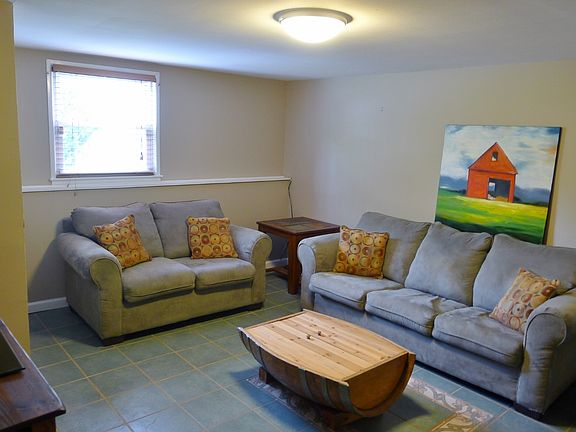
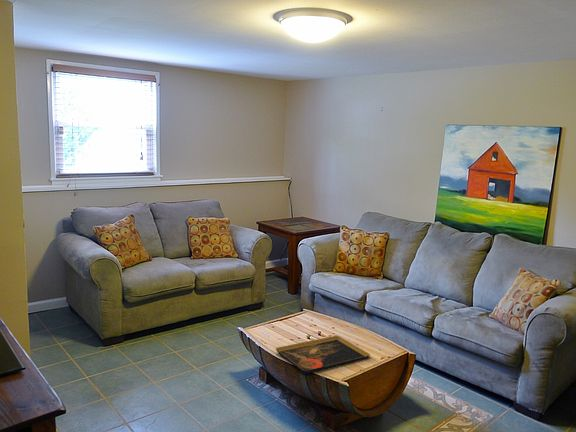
+ decorative tray [275,335,371,375]
